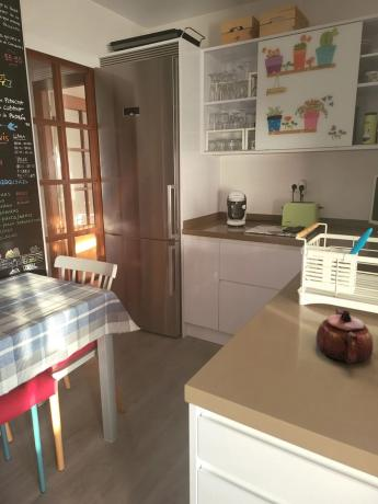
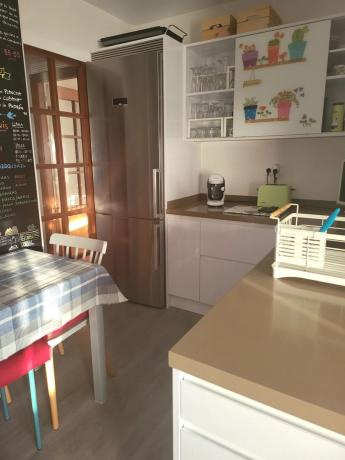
- teapot [316,307,374,365]
